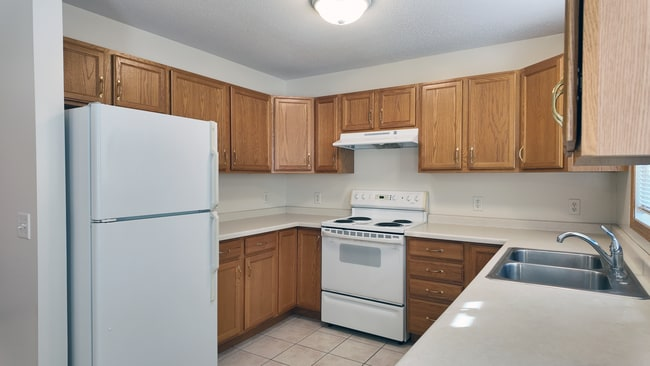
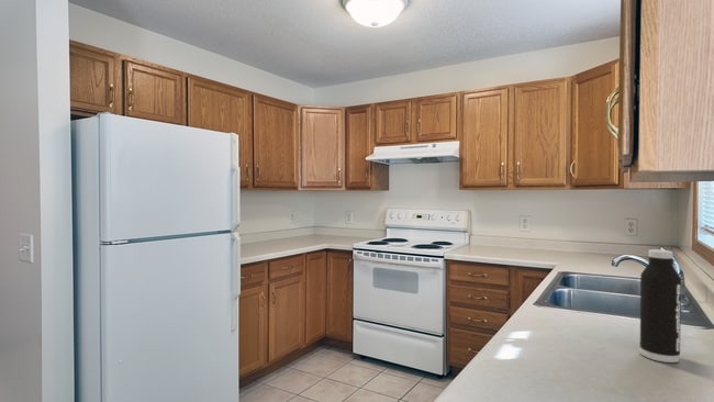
+ water bottle [639,248,682,364]
